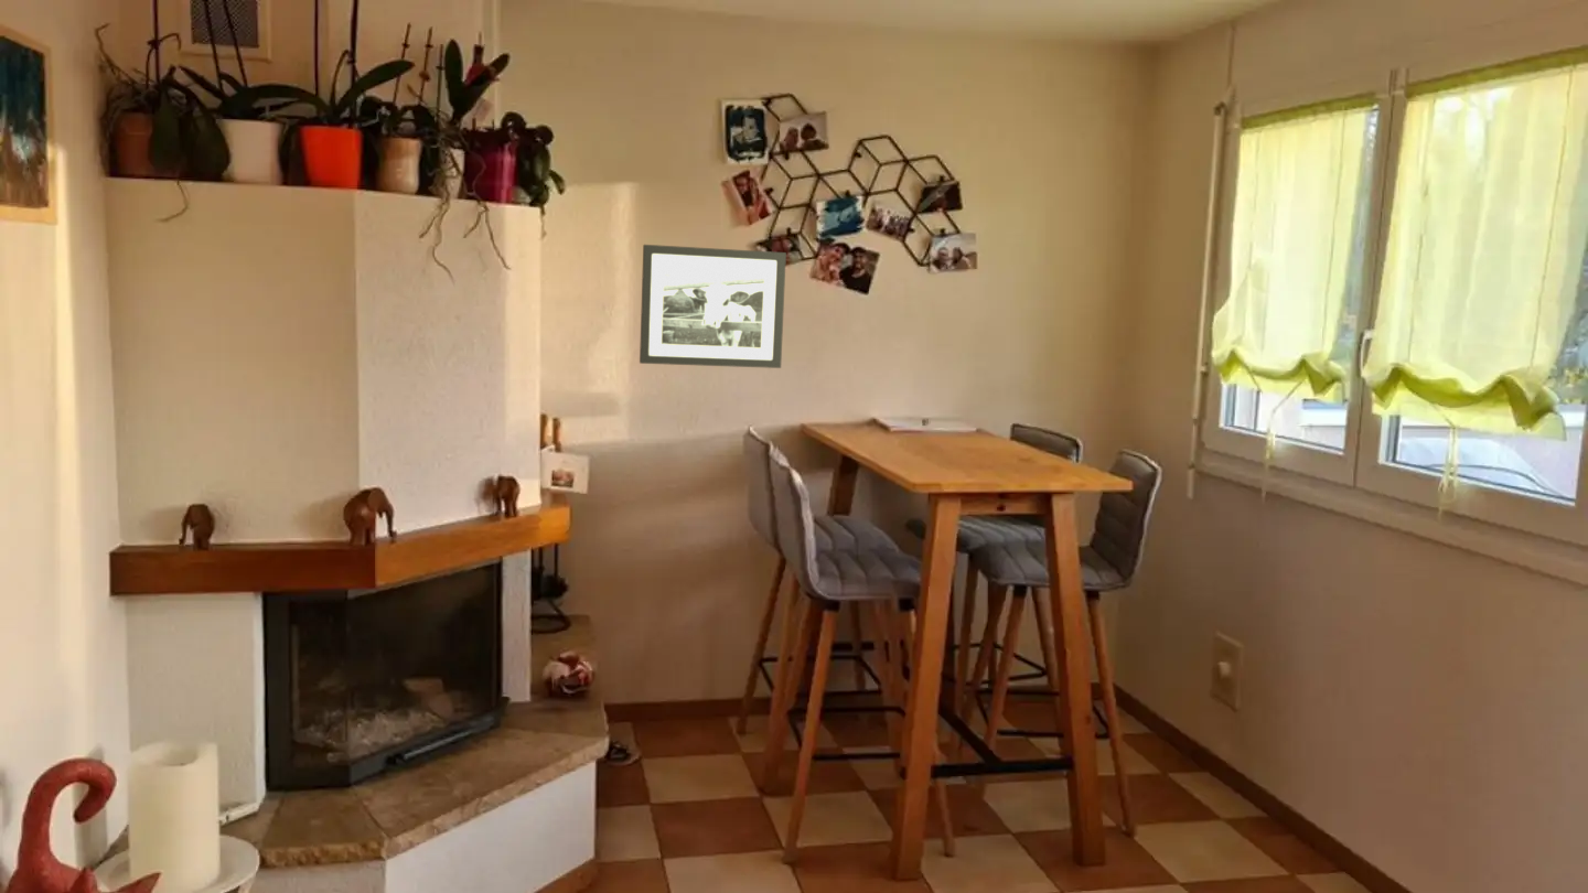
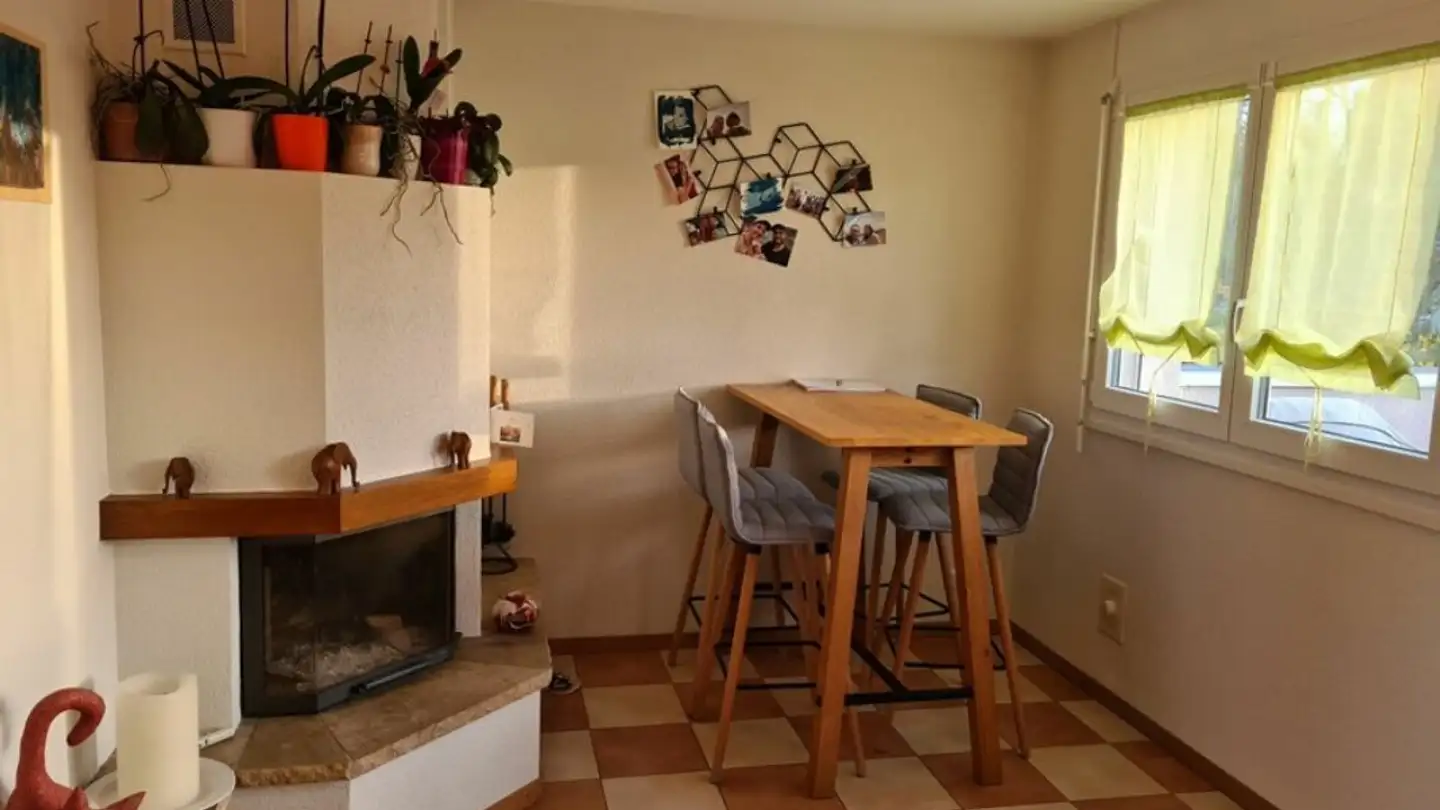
- picture frame [639,244,787,369]
